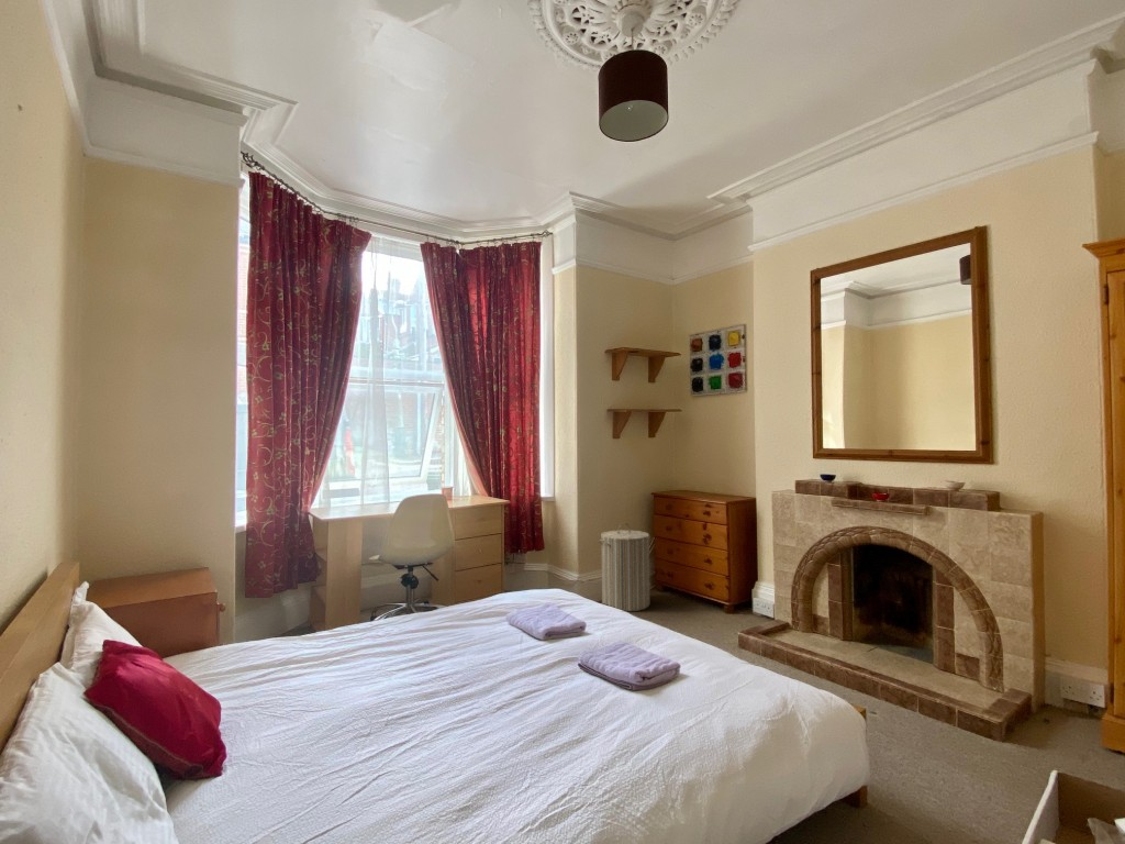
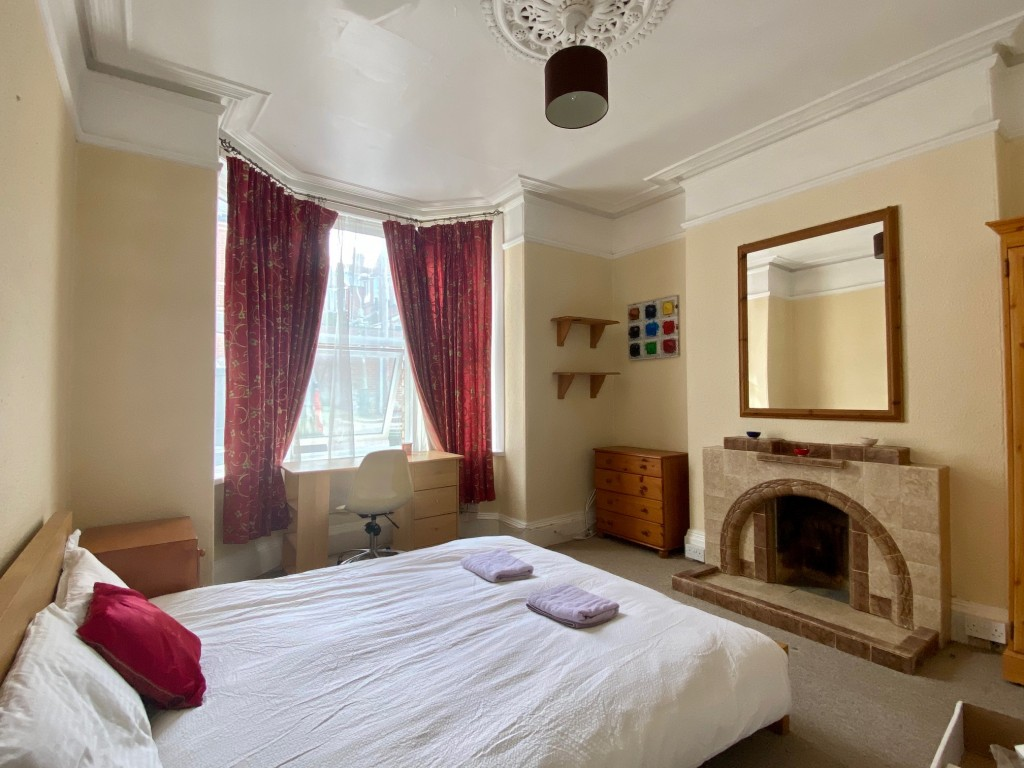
- laundry hamper [598,522,650,612]
